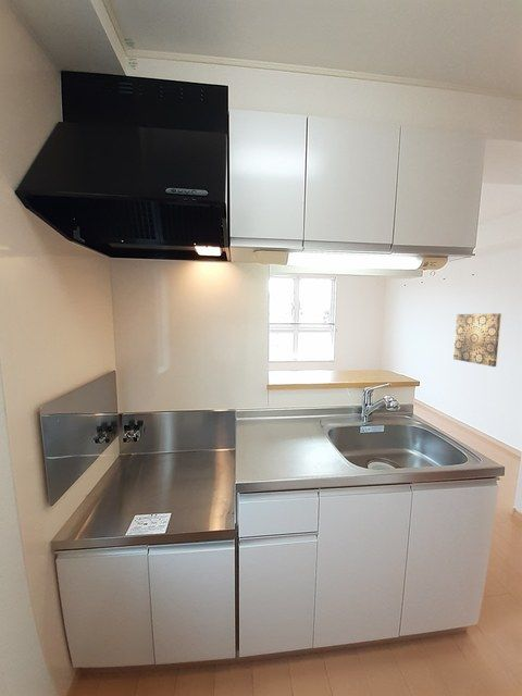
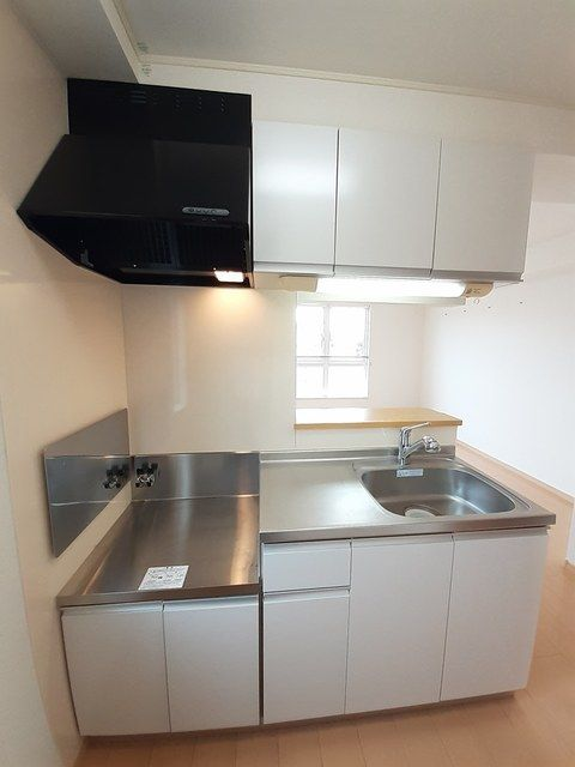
- wall art [452,312,502,368]
